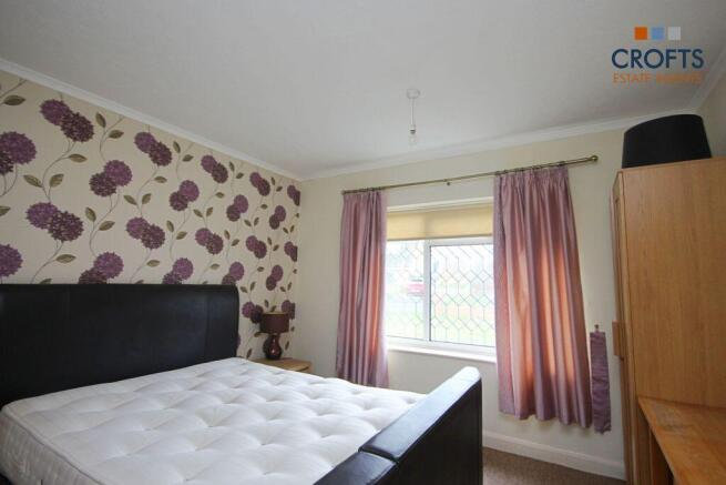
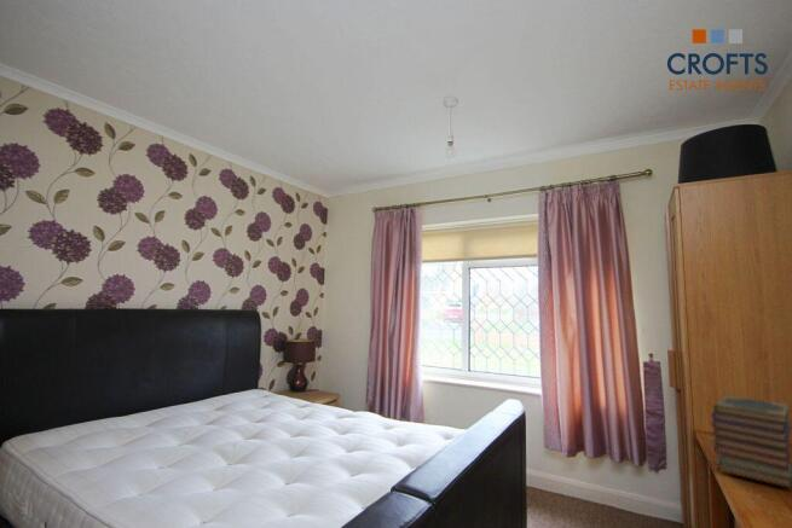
+ book stack [710,394,792,489]
